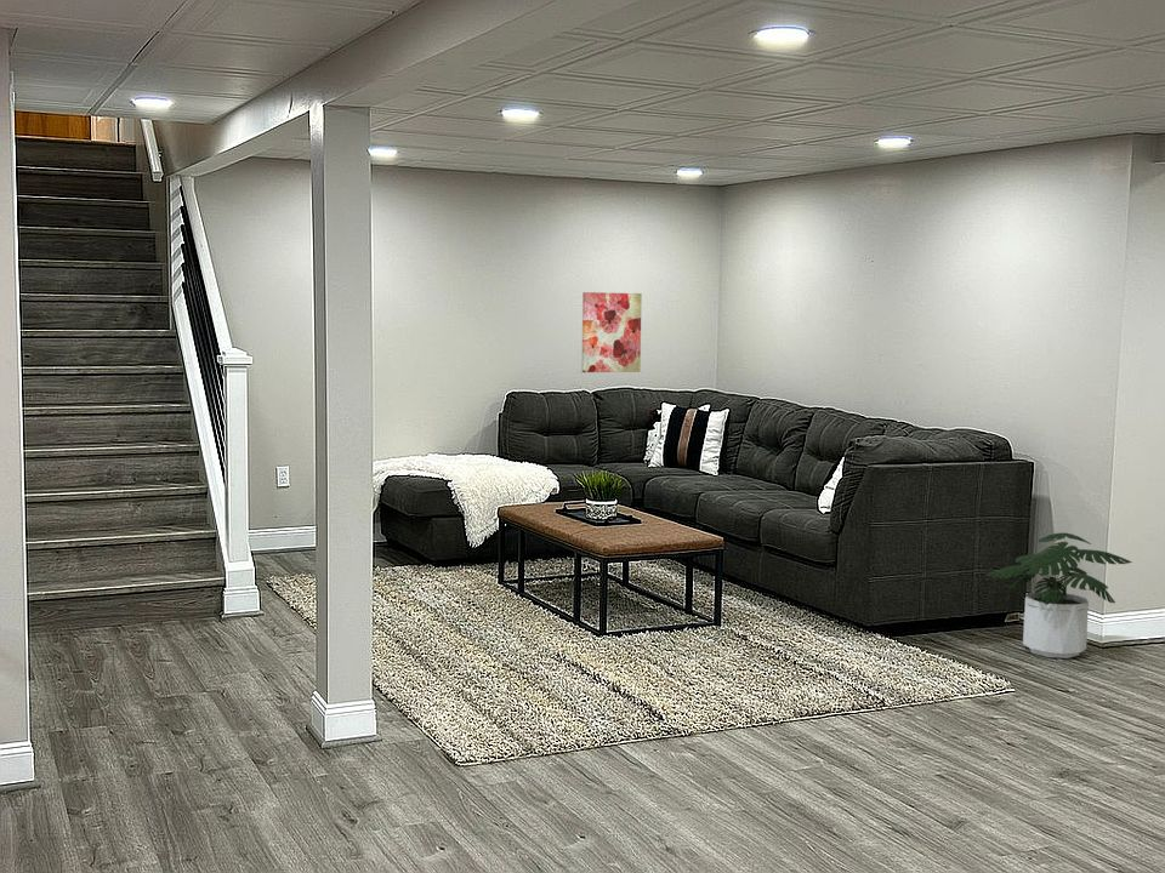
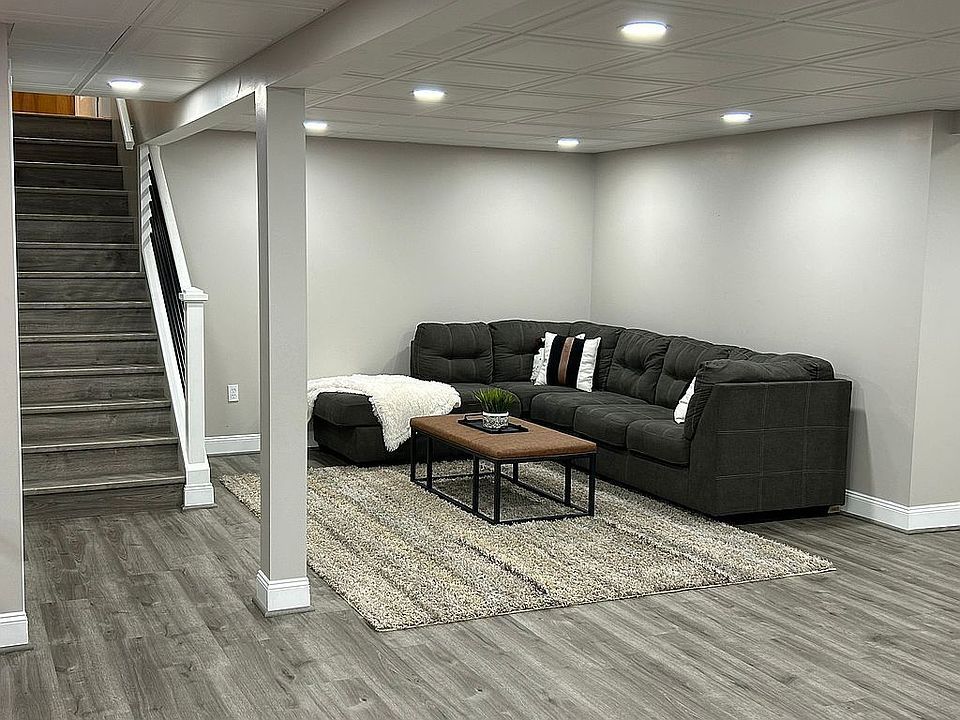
- wall art [580,291,643,373]
- potted plant [985,531,1133,660]
